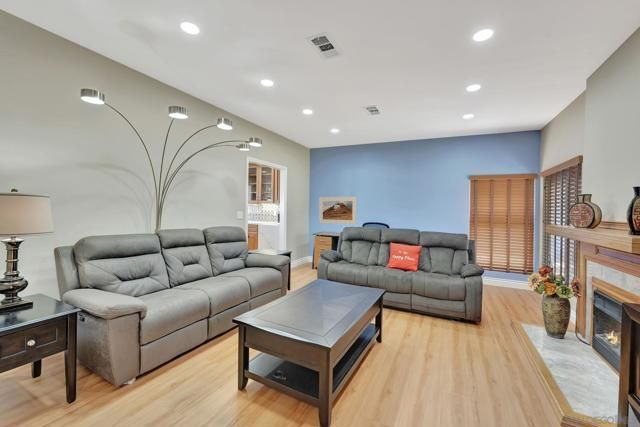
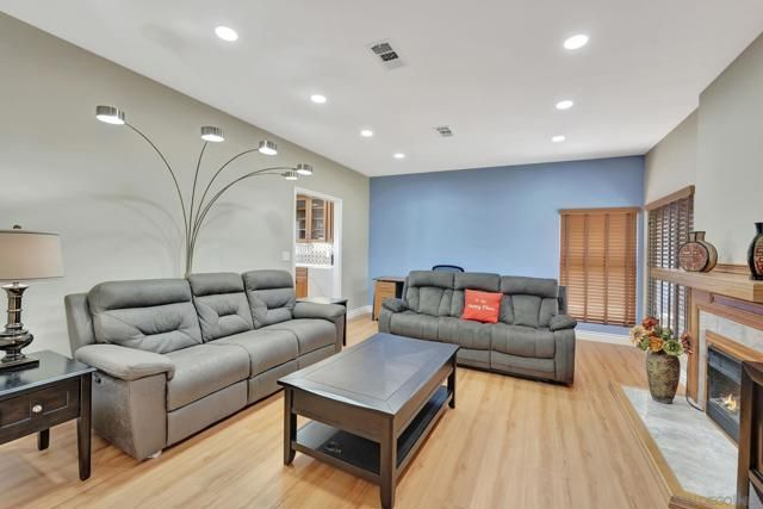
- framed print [318,196,358,225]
